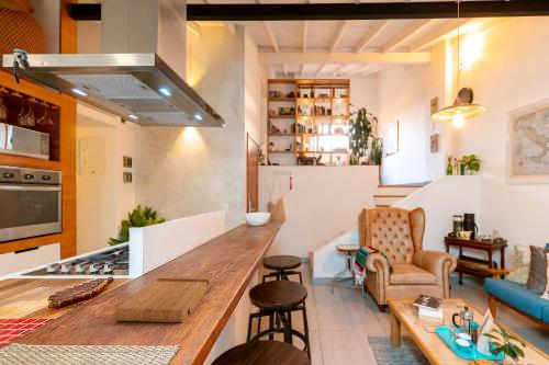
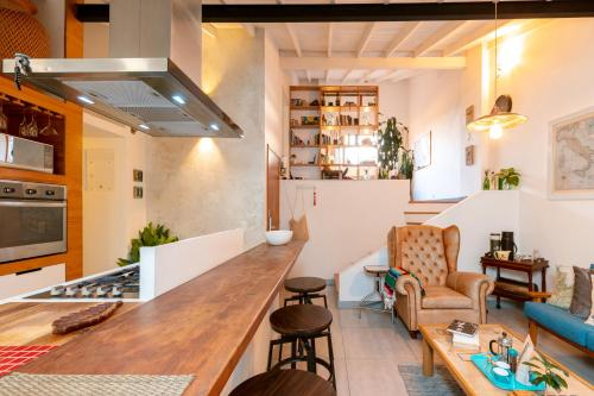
- cutting board [113,274,213,323]
